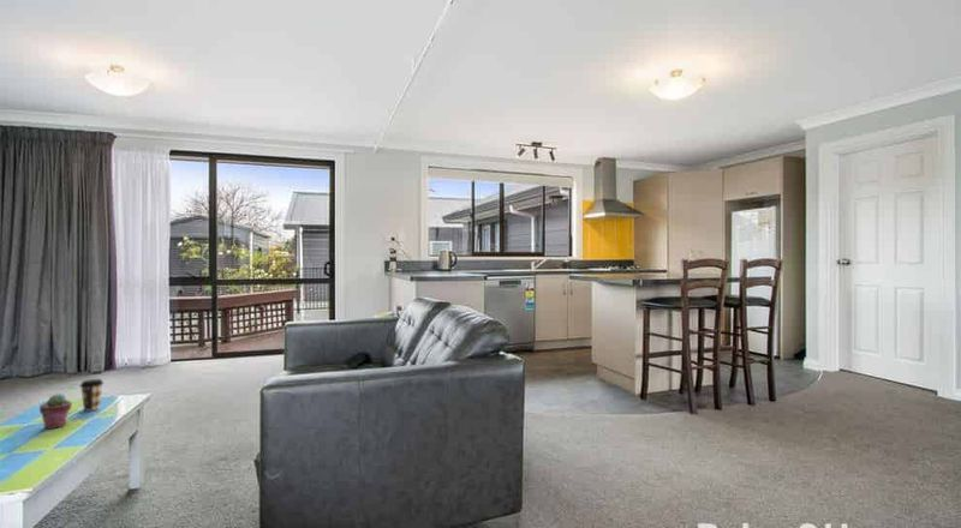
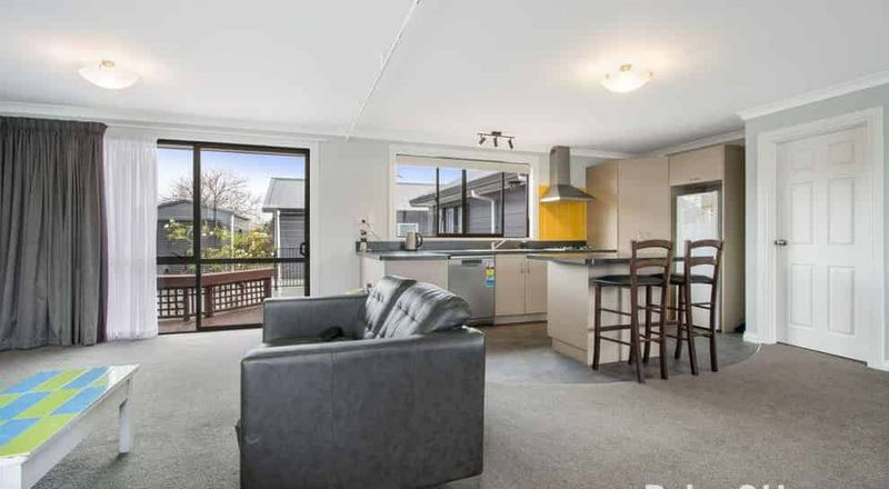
- coffee cup [79,378,105,413]
- potted succulent [38,392,73,430]
